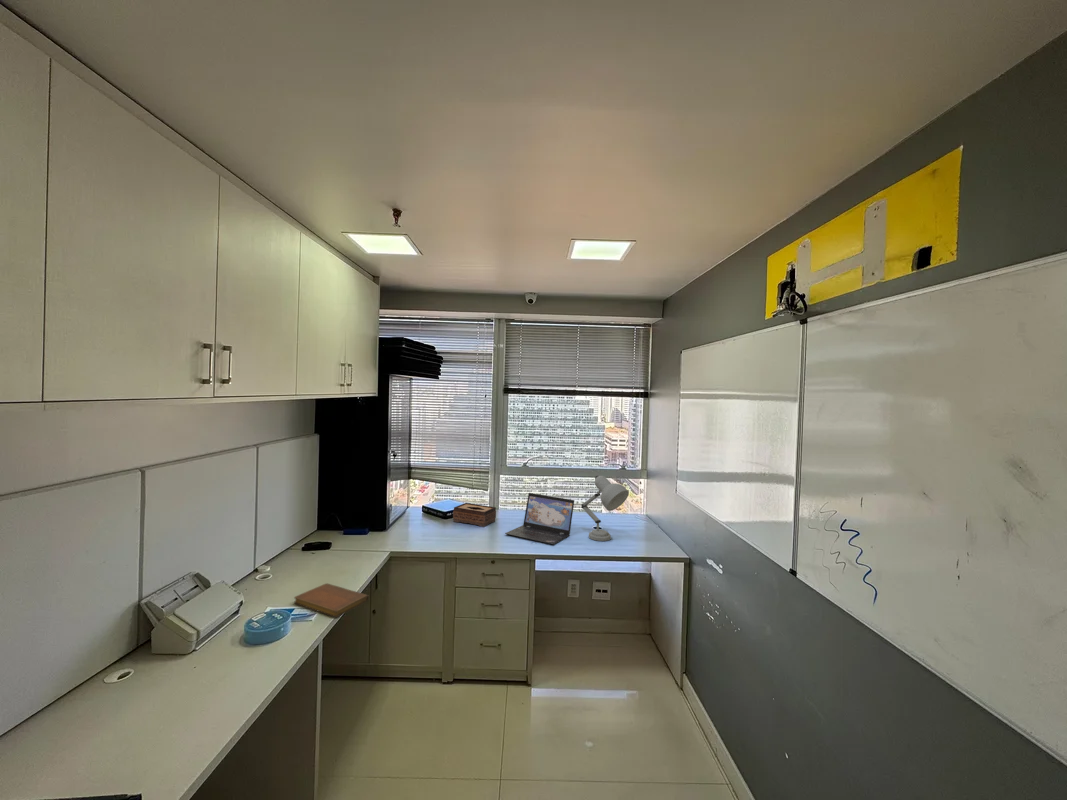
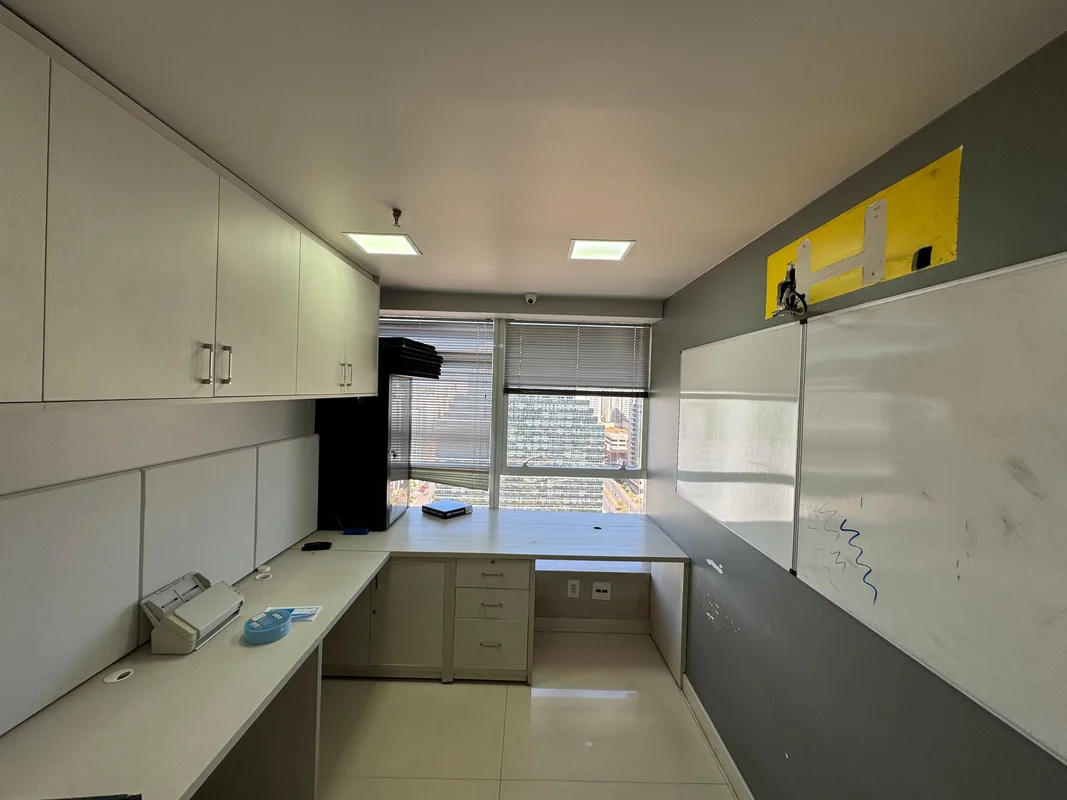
- desk lamp [580,475,630,542]
- notebook [293,582,370,618]
- tissue box [452,502,497,528]
- laptop [504,492,575,546]
